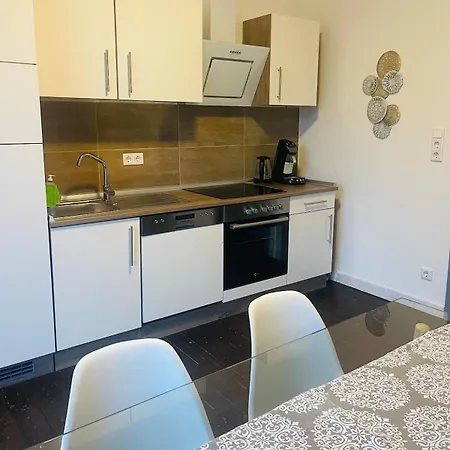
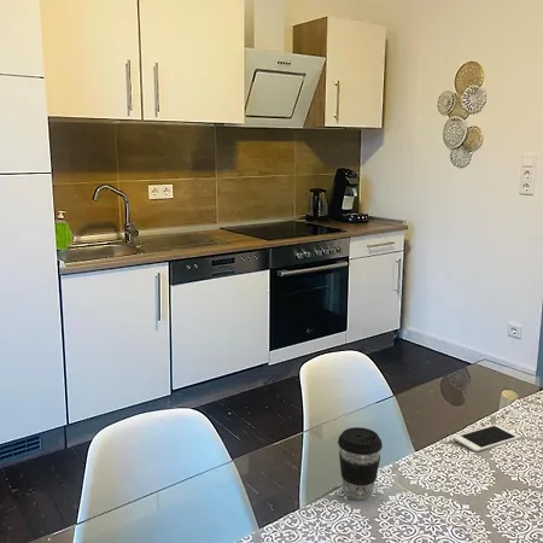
+ cell phone [453,424,521,453]
+ coffee cup [337,426,384,501]
